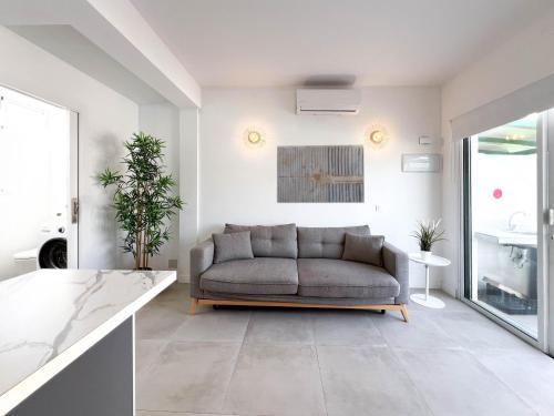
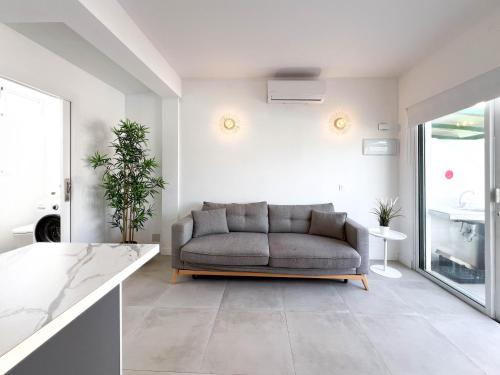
- wall art [276,144,366,204]
